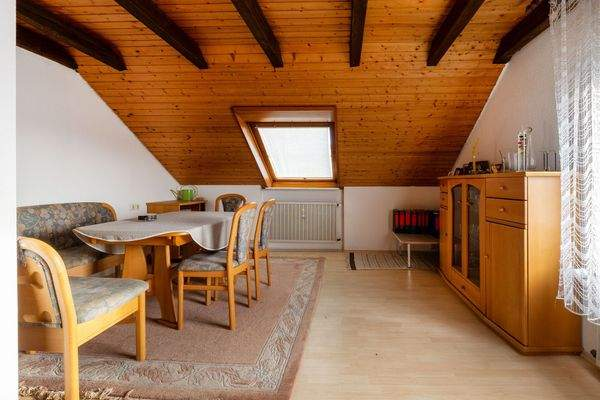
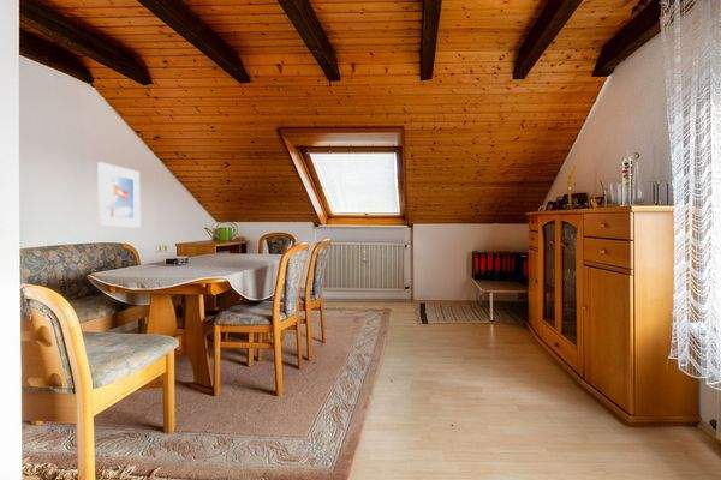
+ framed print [97,161,141,229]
